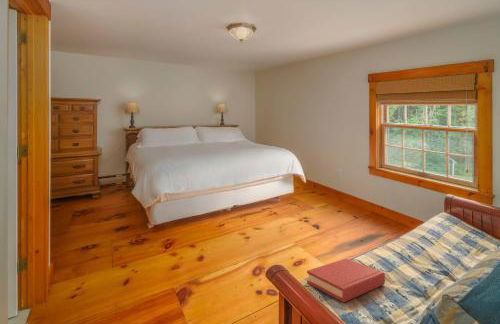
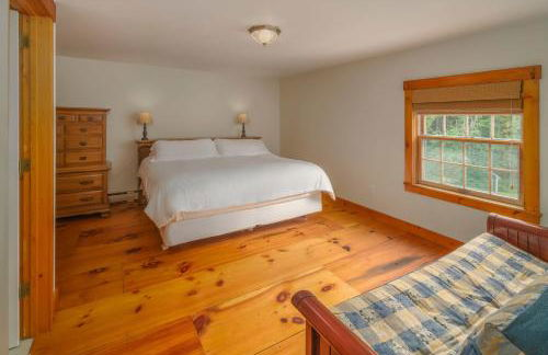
- hardback book [306,258,386,303]
